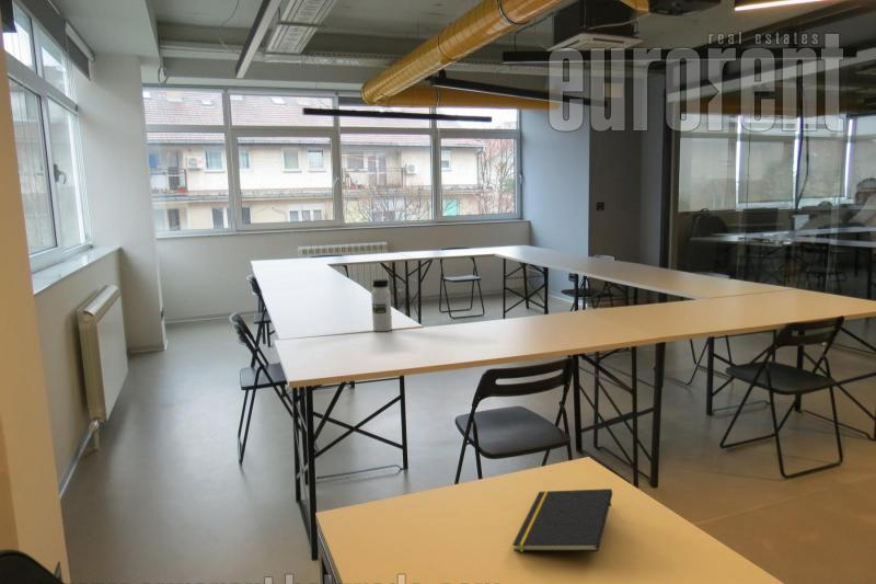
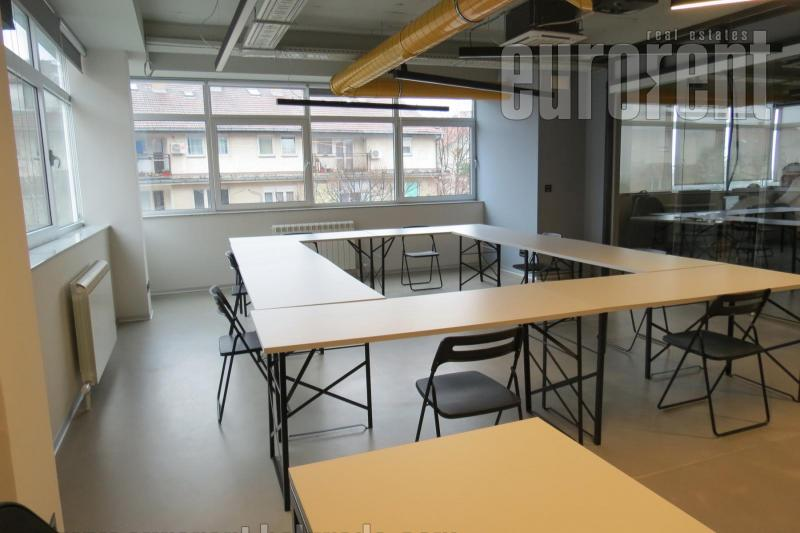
- water bottle [370,278,393,332]
- notepad [511,488,613,552]
